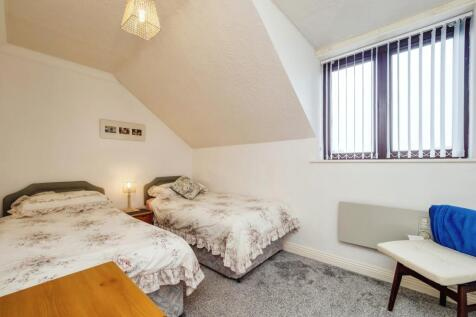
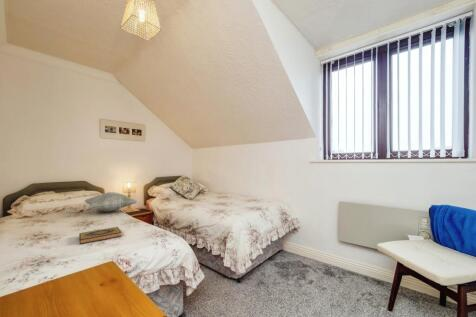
+ hardback book [78,226,122,245]
+ decorative pillow [84,191,138,213]
